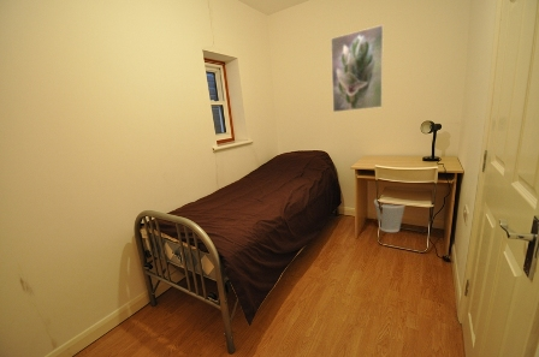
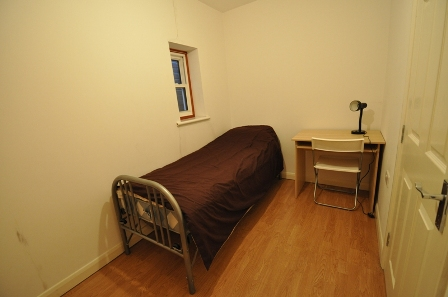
- wastebasket [373,198,407,233]
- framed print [330,24,385,113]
